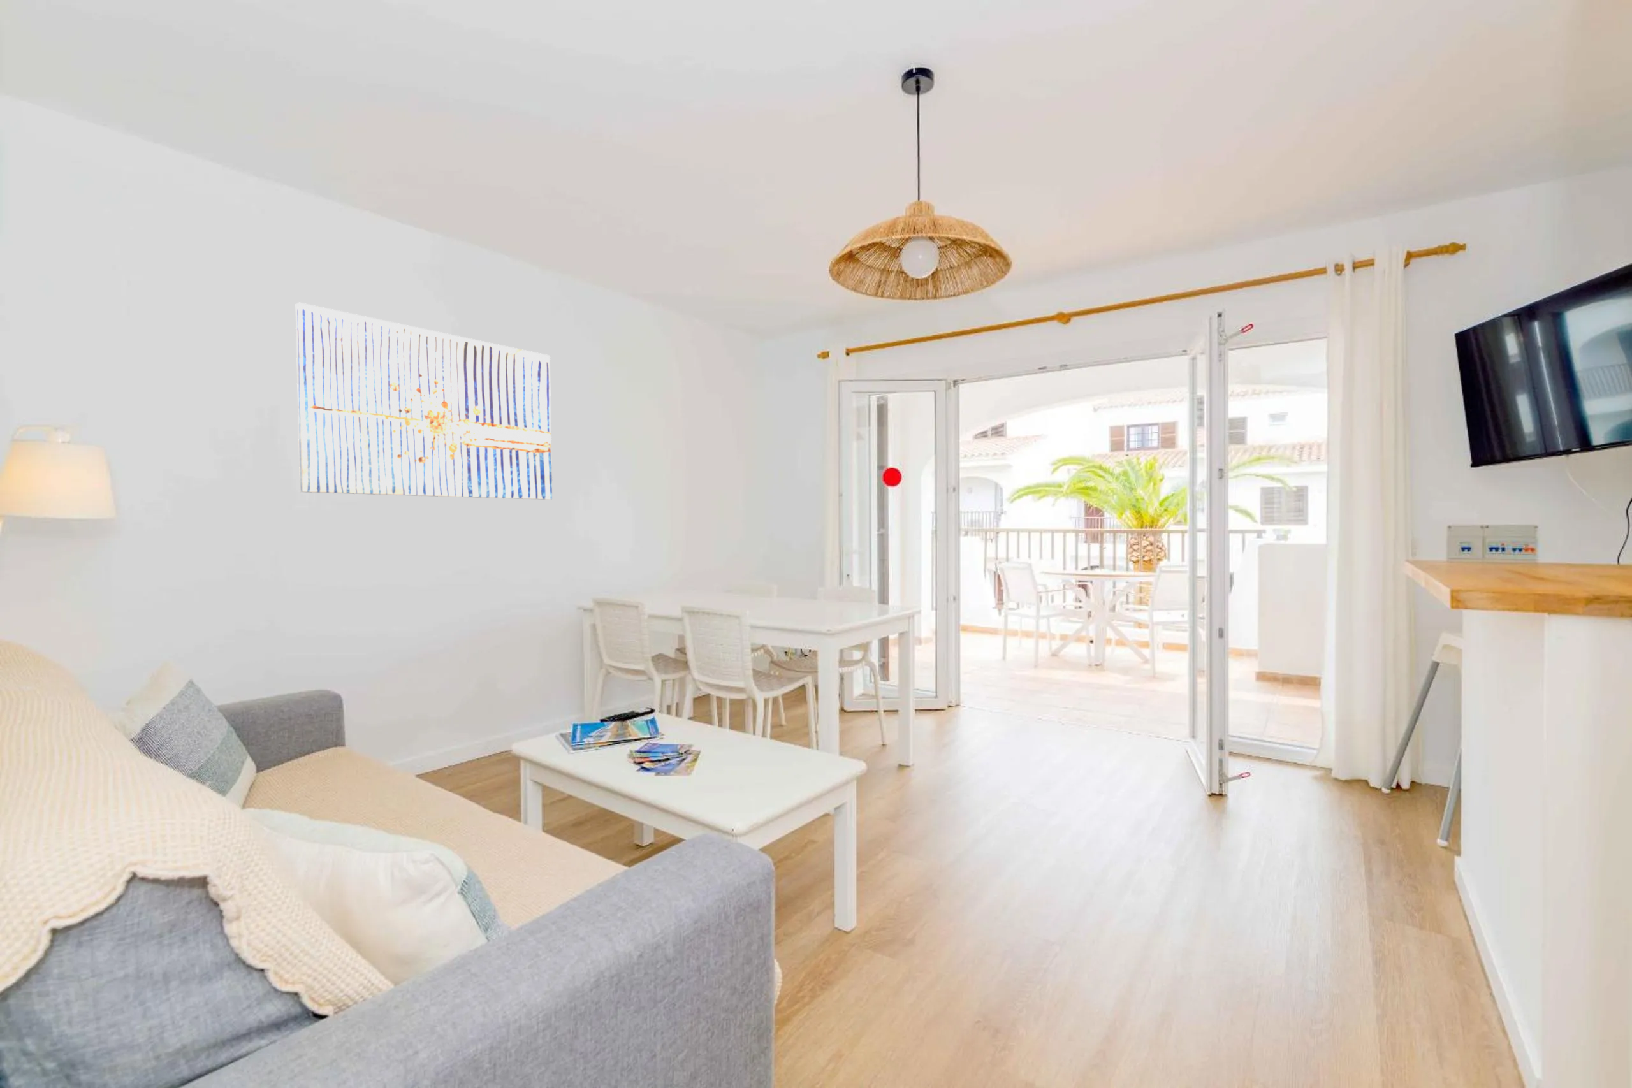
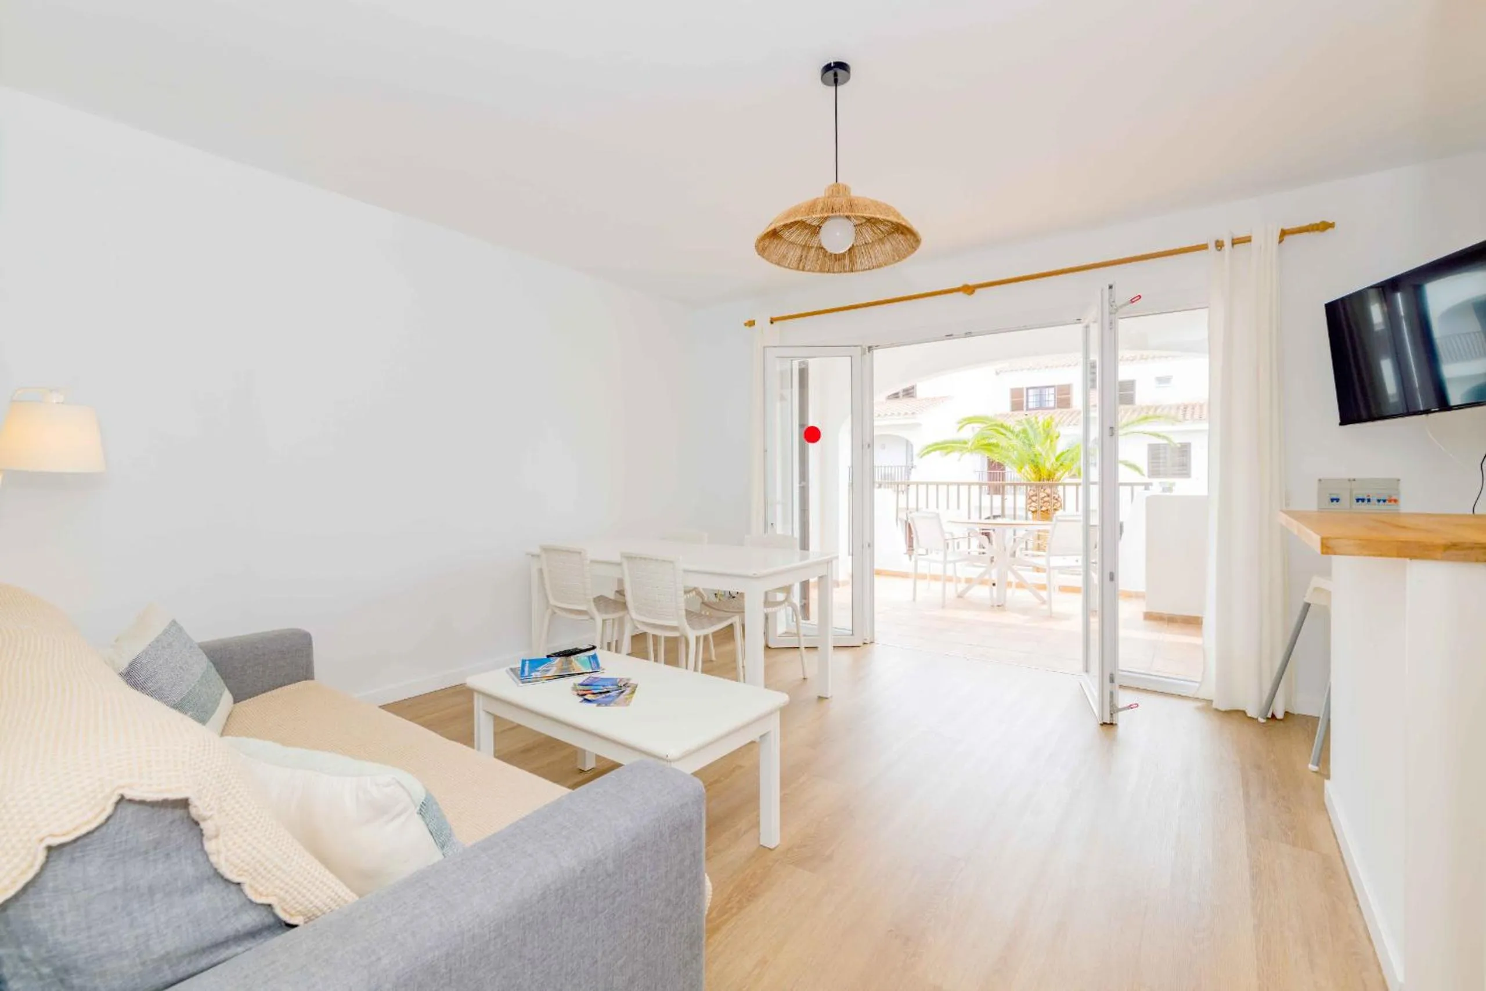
- wall art [295,302,552,500]
